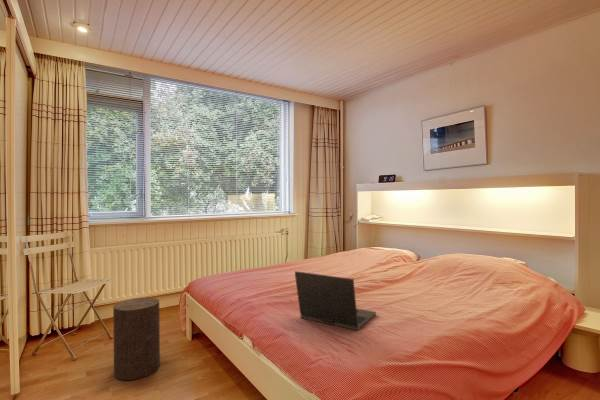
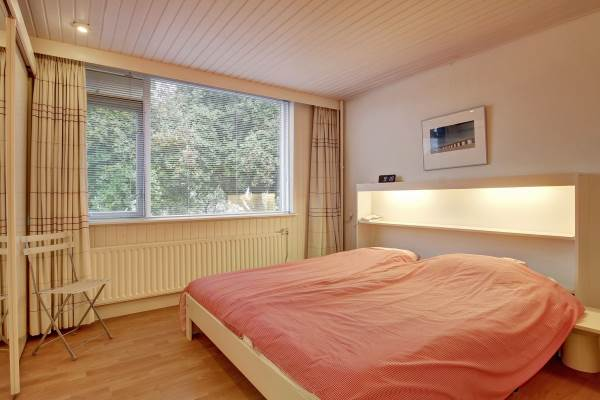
- stool [112,296,161,381]
- laptop [294,270,377,332]
